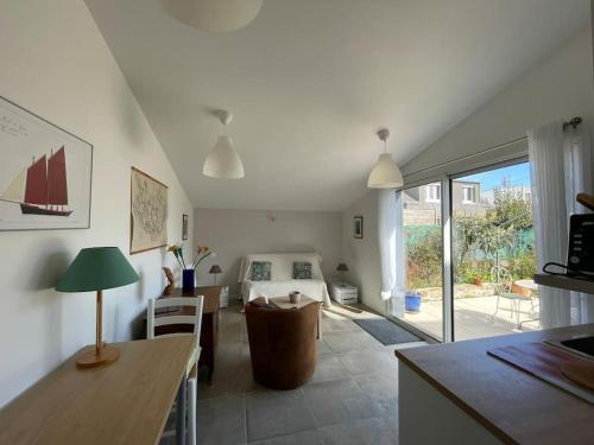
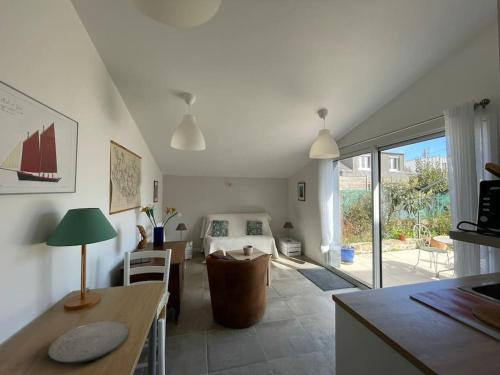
+ plate [46,320,130,365]
